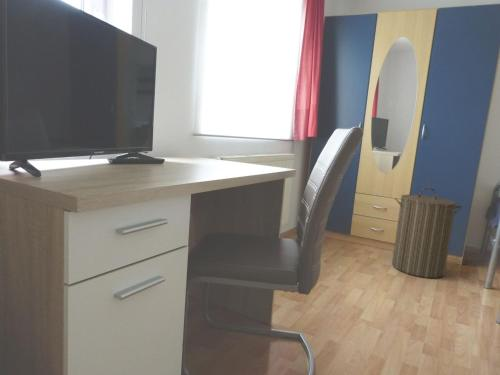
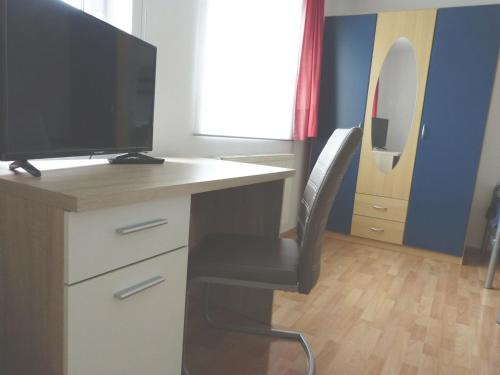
- laundry hamper [391,186,463,279]
